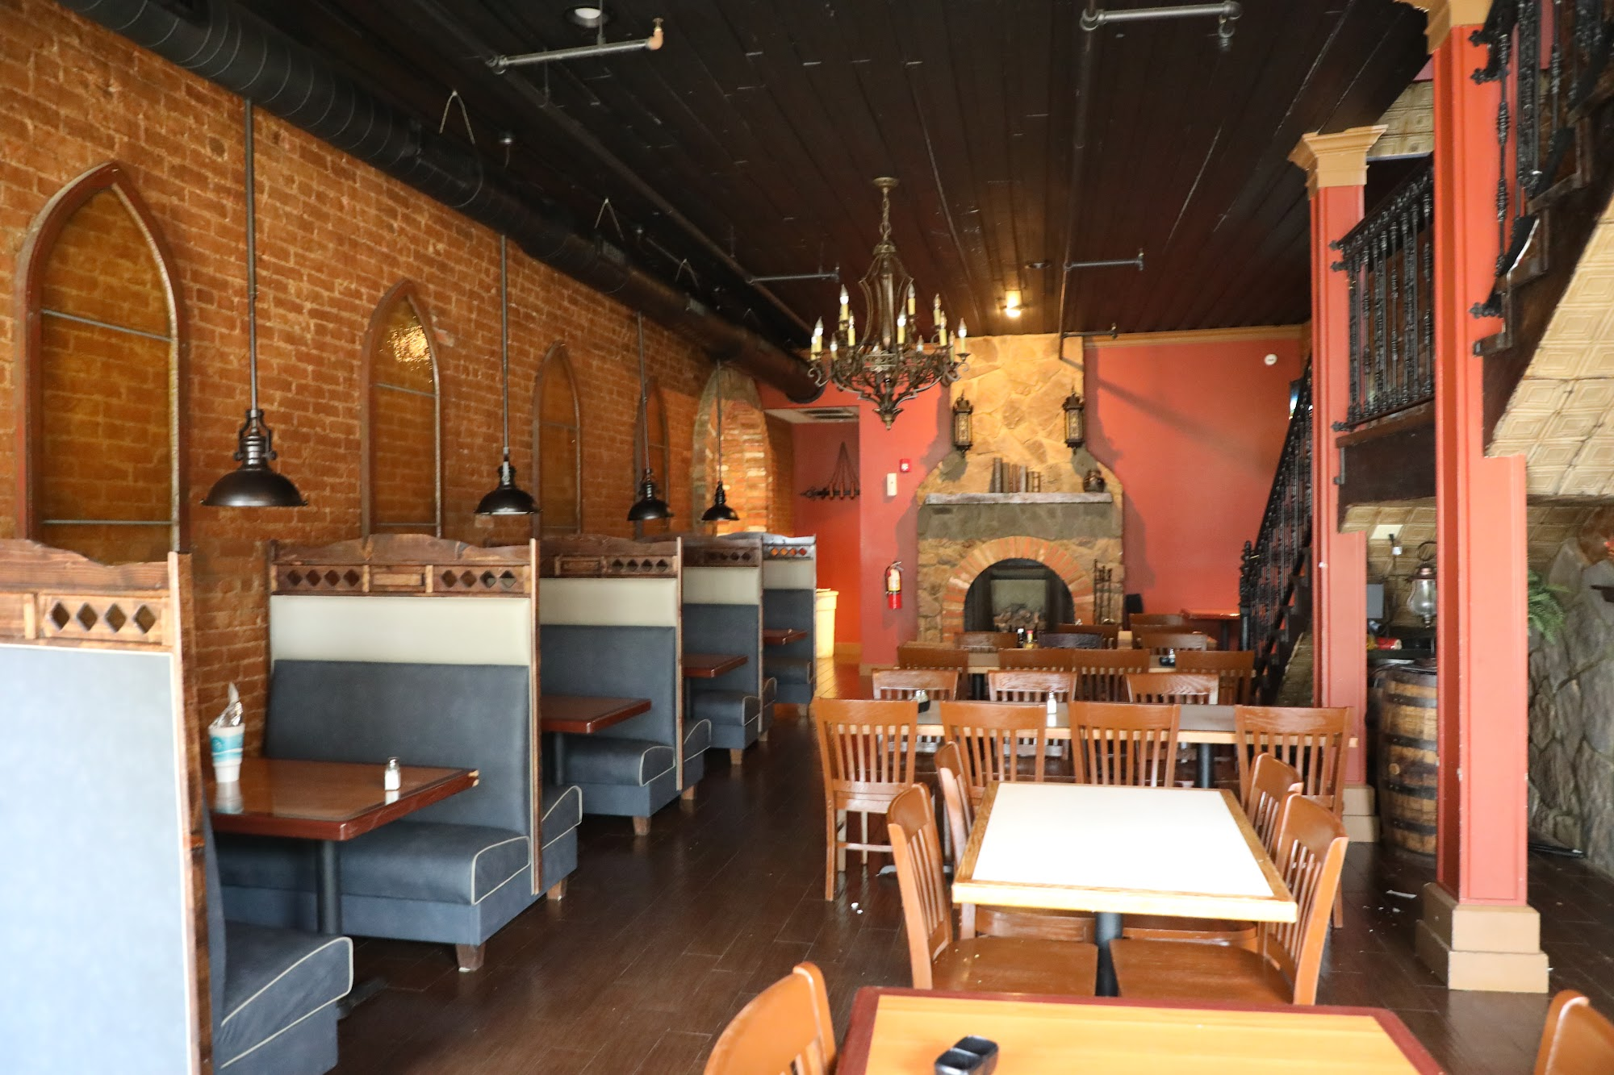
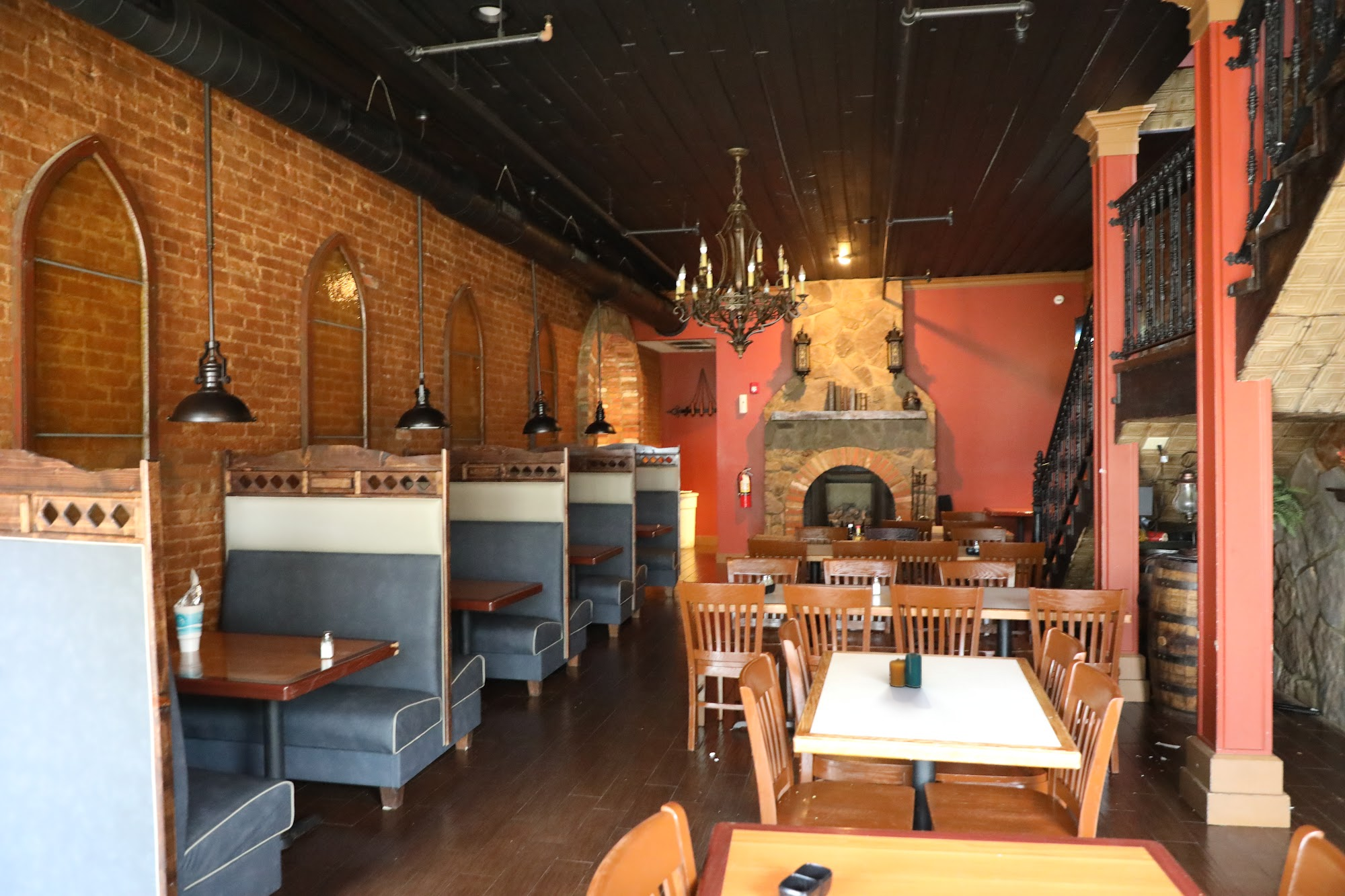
+ candle [888,651,923,688]
